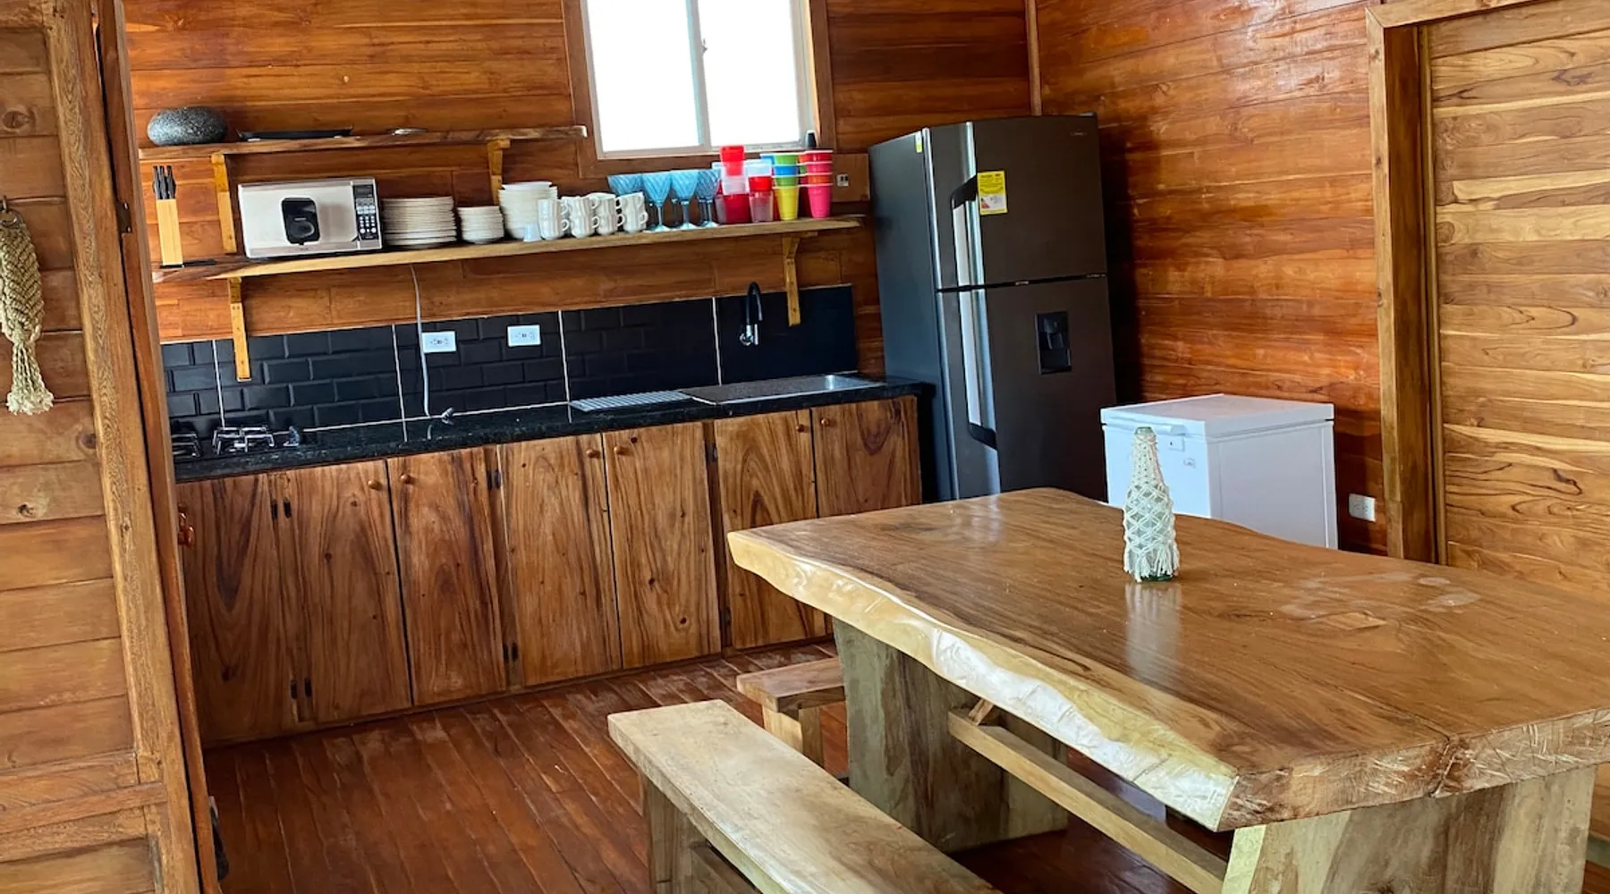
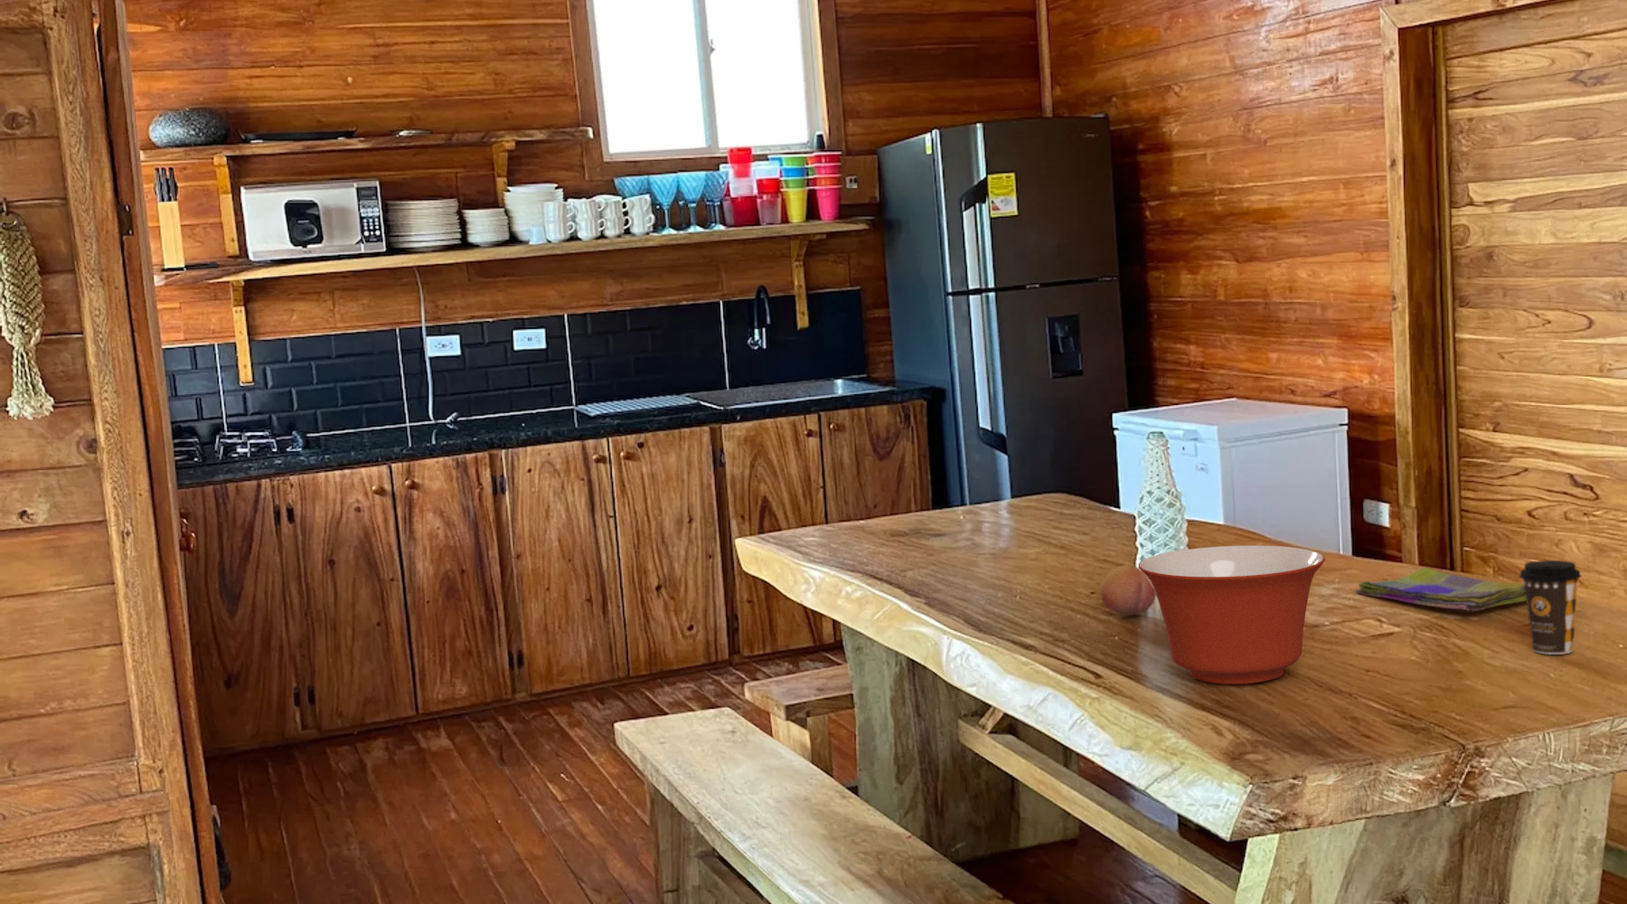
+ mixing bowl [1138,544,1327,685]
+ fruit [1100,564,1156,617]
+ coffee cup [1519,560,1581,656]
+ dish towel [1355,567,1527,612]
